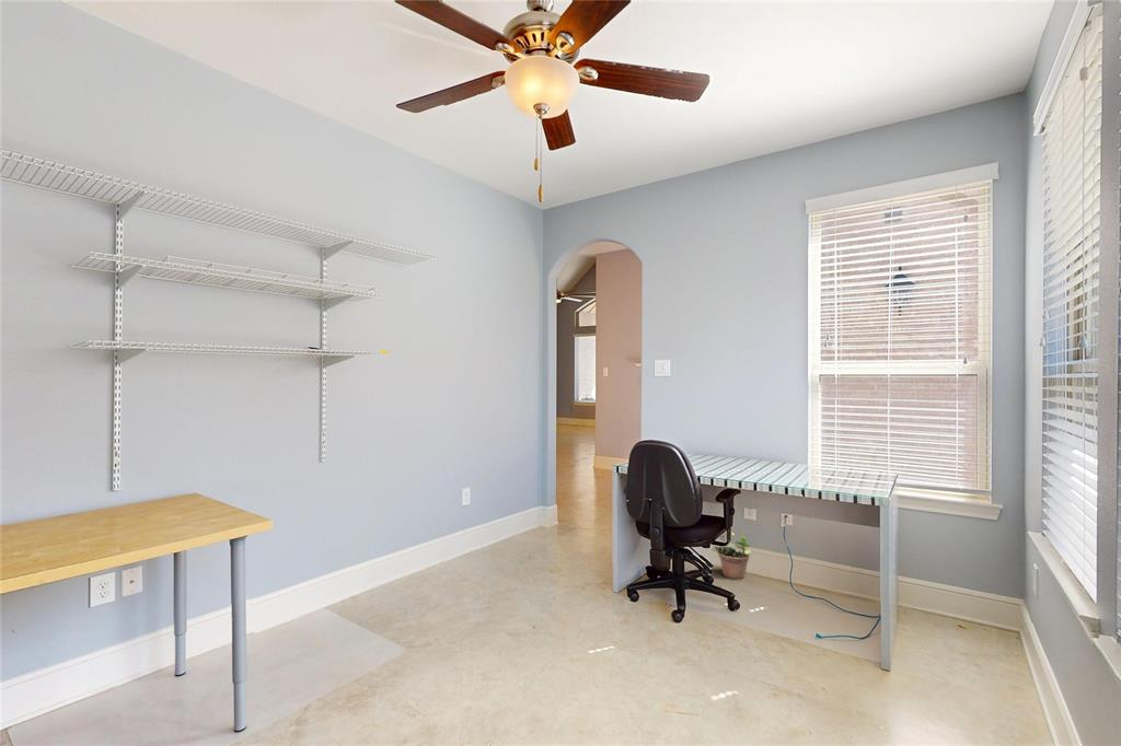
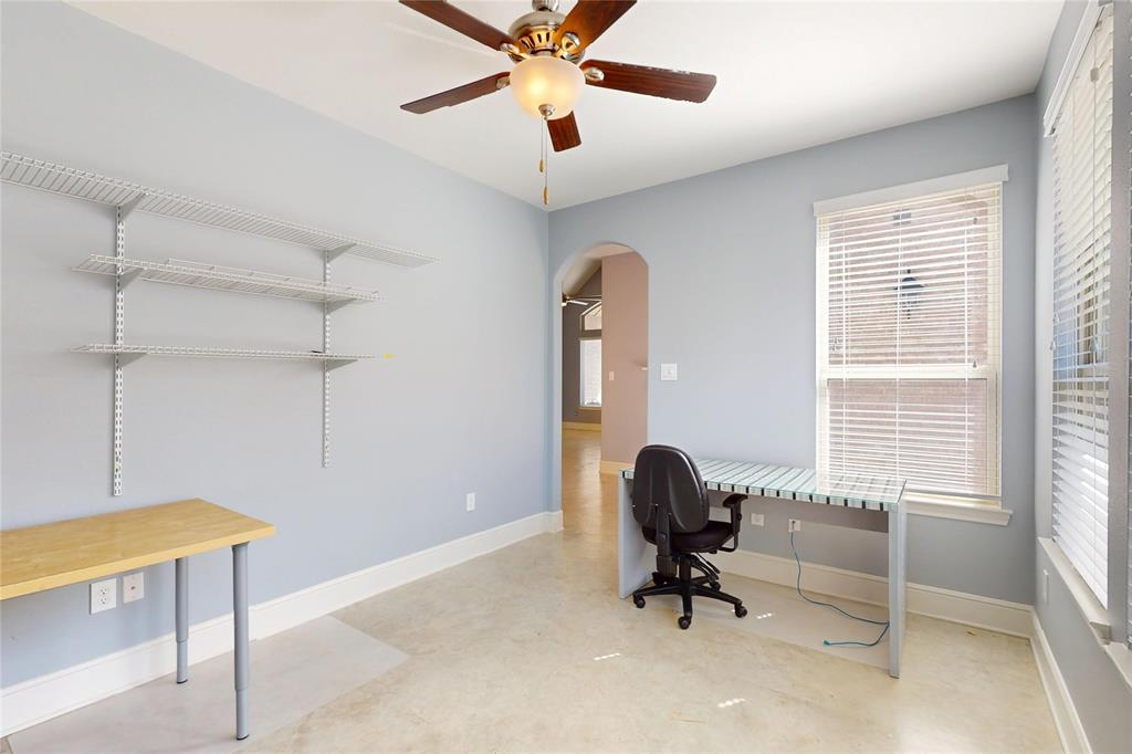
- potted plant [709,525,753,580]
